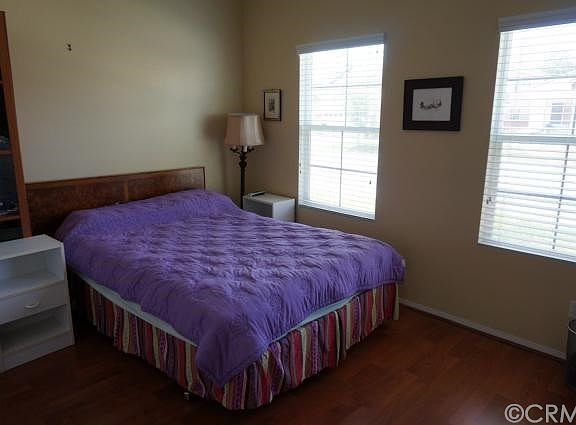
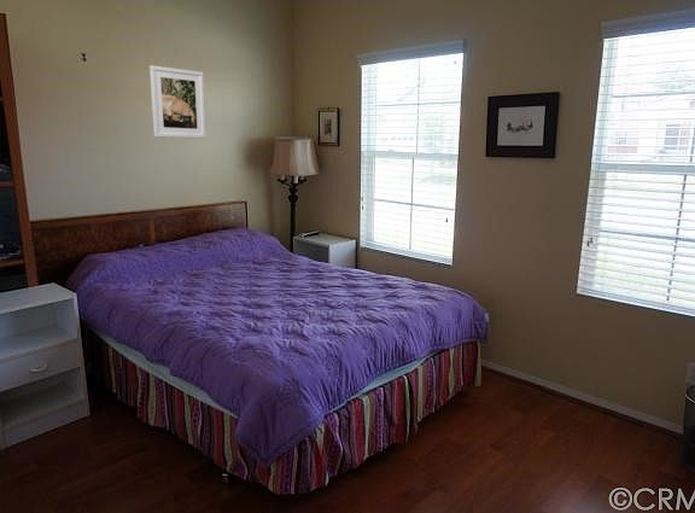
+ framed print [148,64,208,140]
